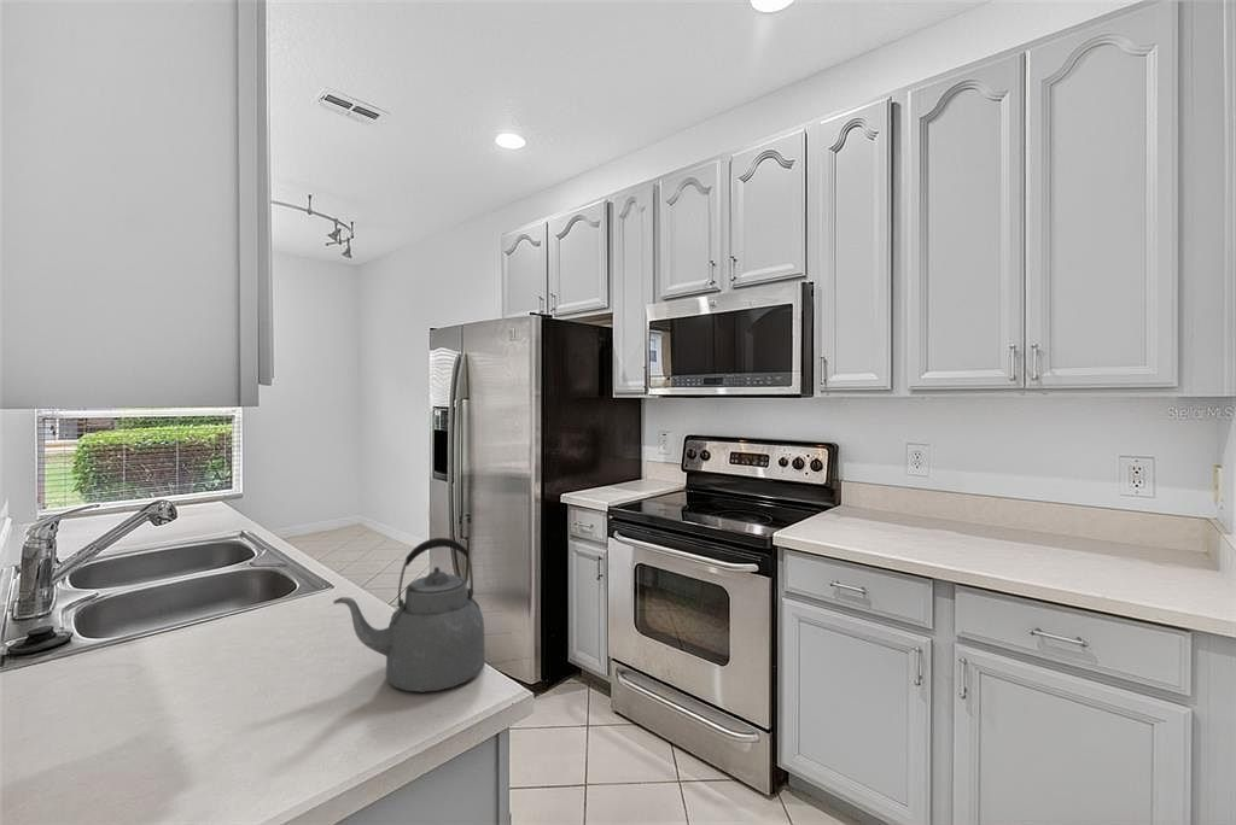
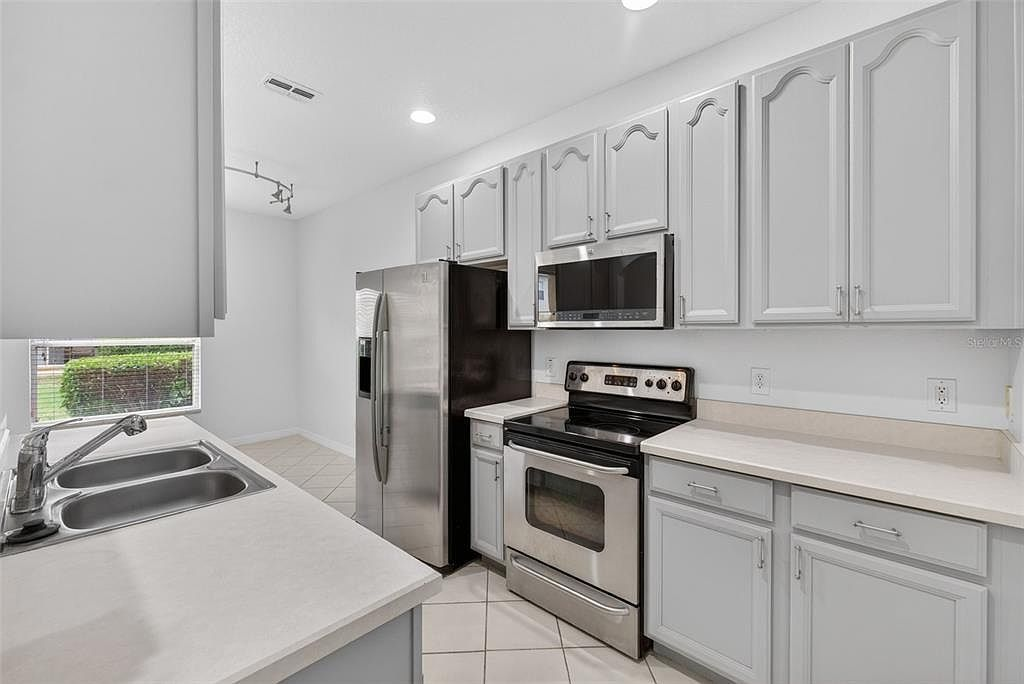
- kettle [332,537,486,694]
